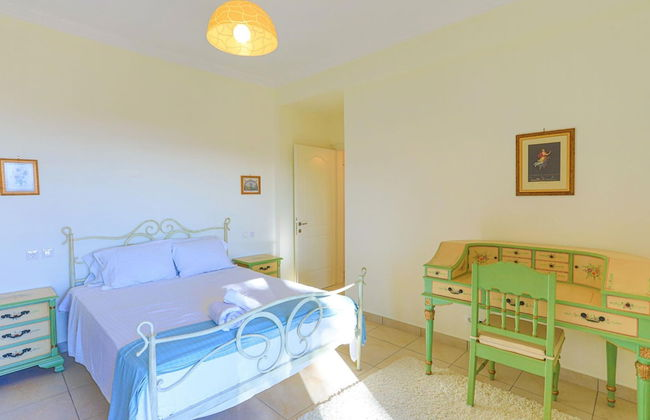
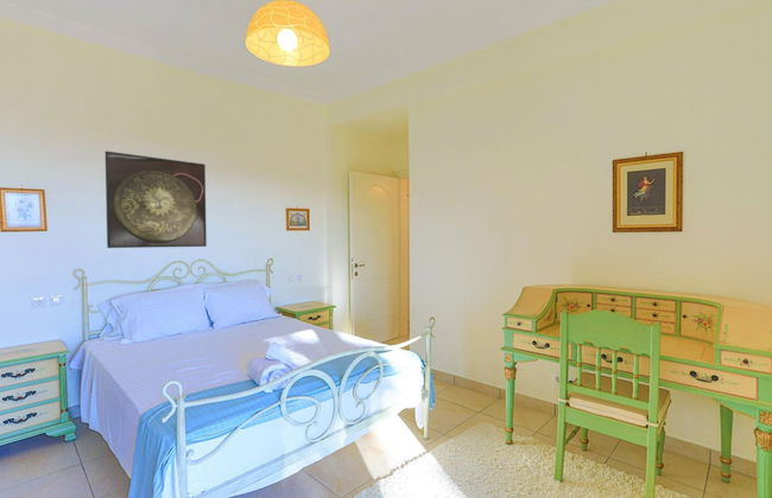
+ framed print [105,149,208,249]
